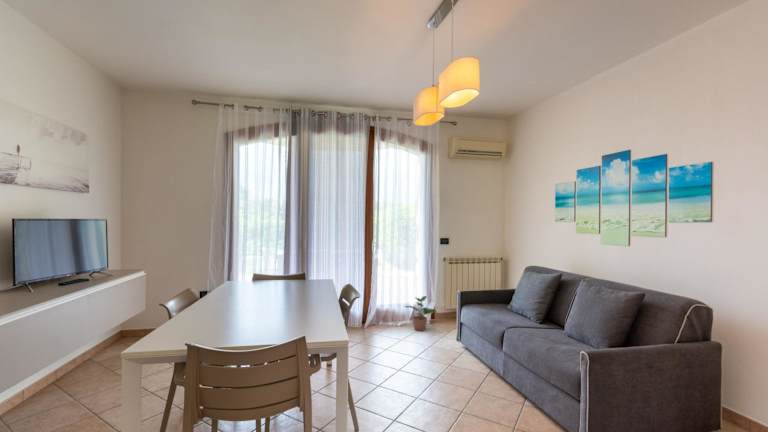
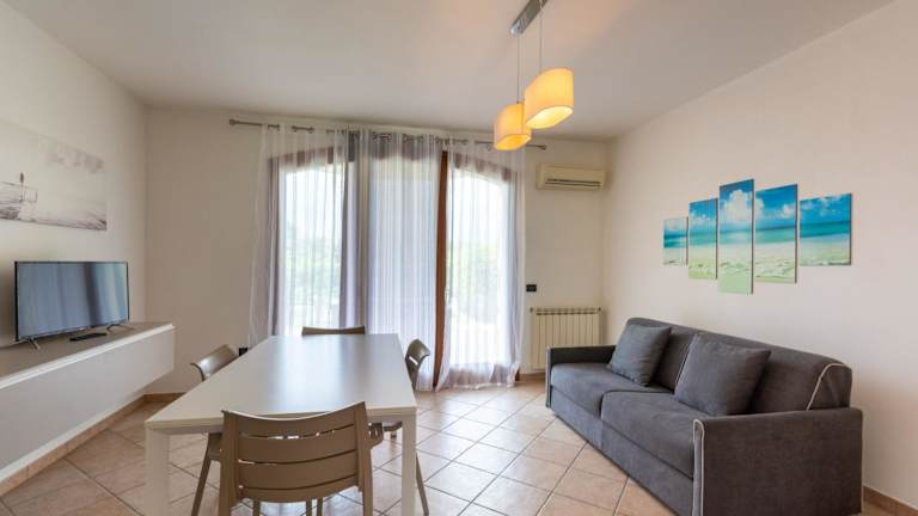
- potted plant [403,295,438,332]
